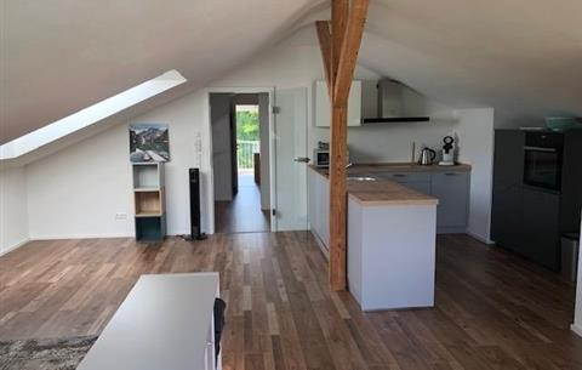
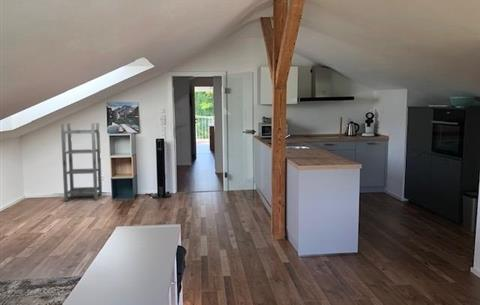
+ shelving unit [60,122,103,202]
